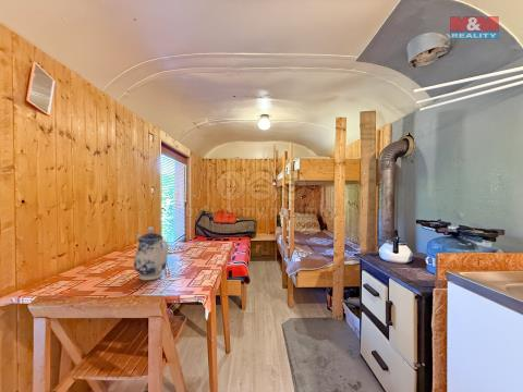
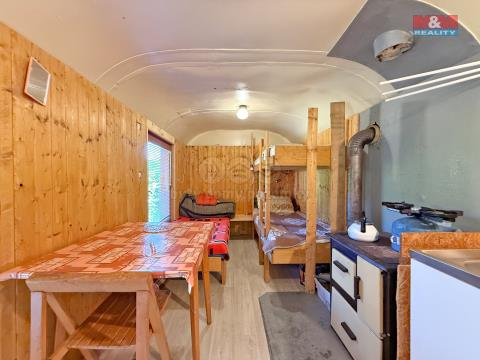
- teapot [133,225,170,281]
